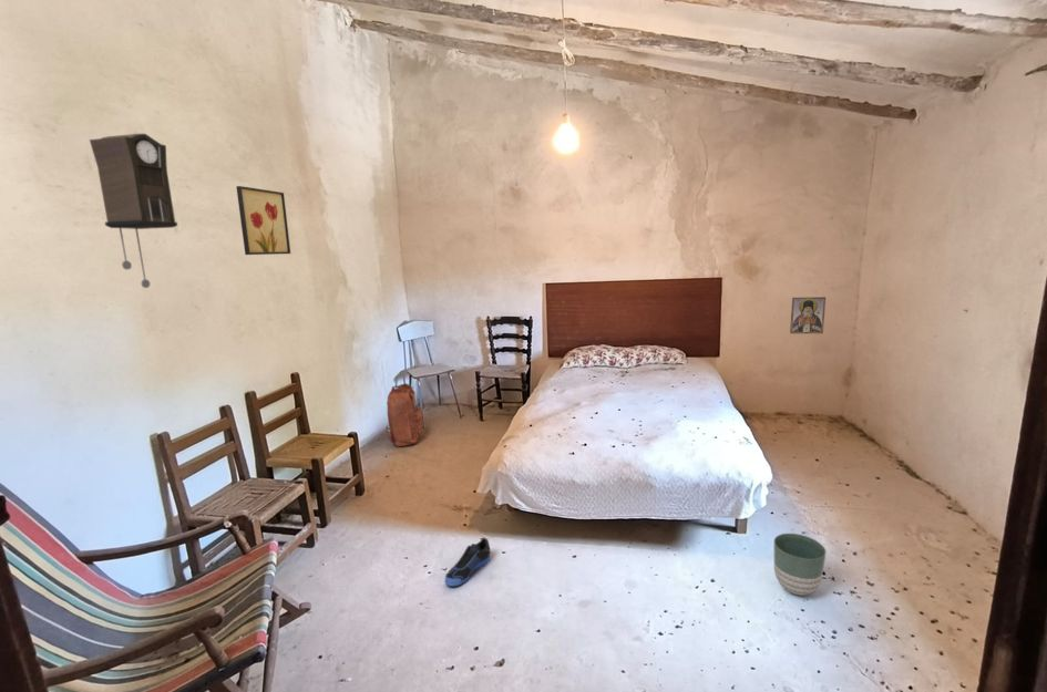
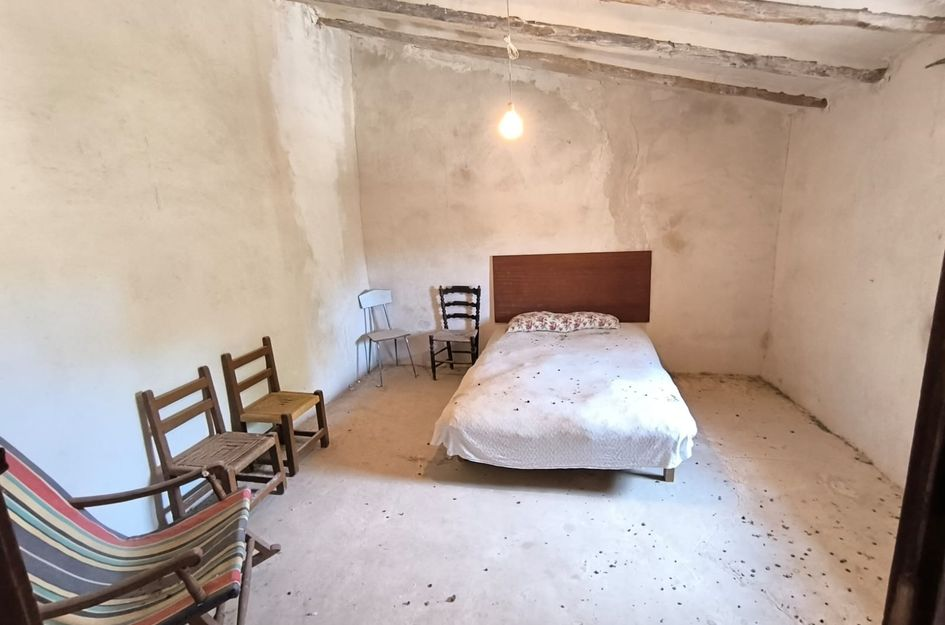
- pendulum clock [89,133,178,289]
- sneaker [444,536,491,587]
- backpack [386,382,424,447]
- wall art [235,185,291,256]
- religious icon [789,296,827,334]
- planter [773,533,827,597]
